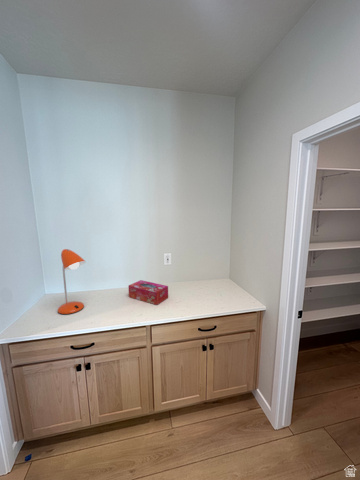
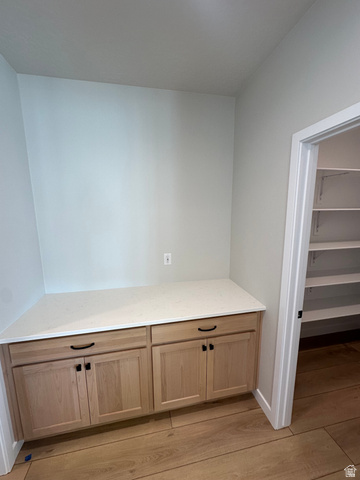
- desk lamp [57,248,87,316]
- tissue box [127,279,169,306]
